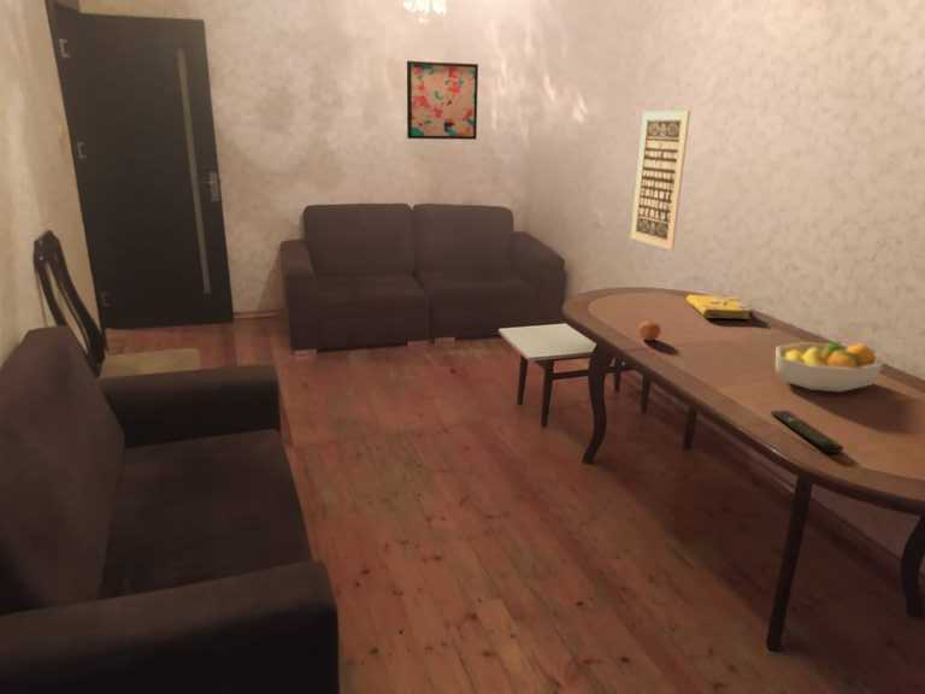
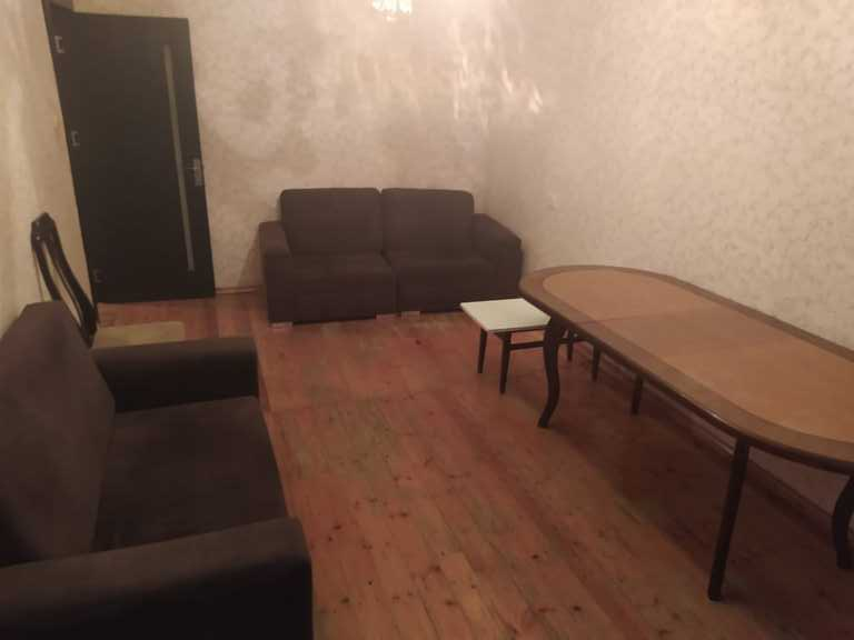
- apple [637,319,662,342]
- wall art [630,110,691,252]
- remote control [770,410,844,454]
- fruit bowl [774,341,884,393]
- spell book [685,294,753,320]
- wall art [406,59,479,141]
